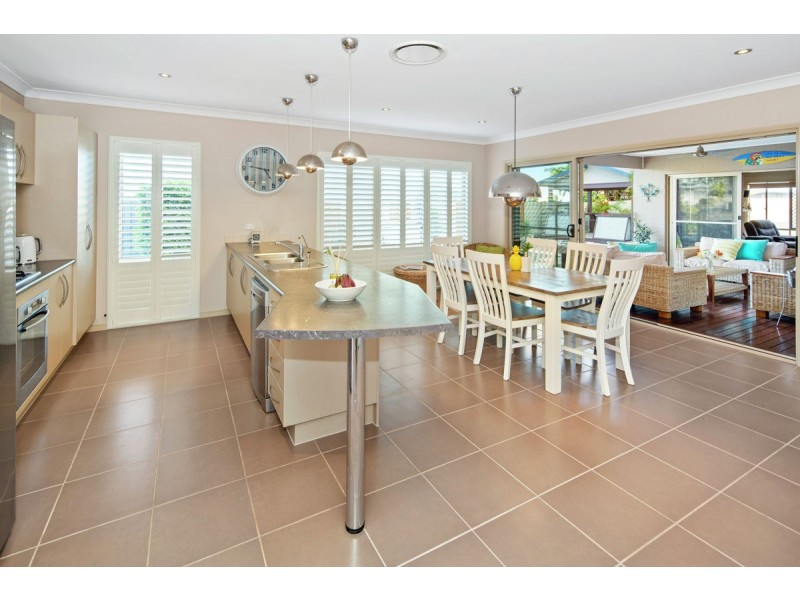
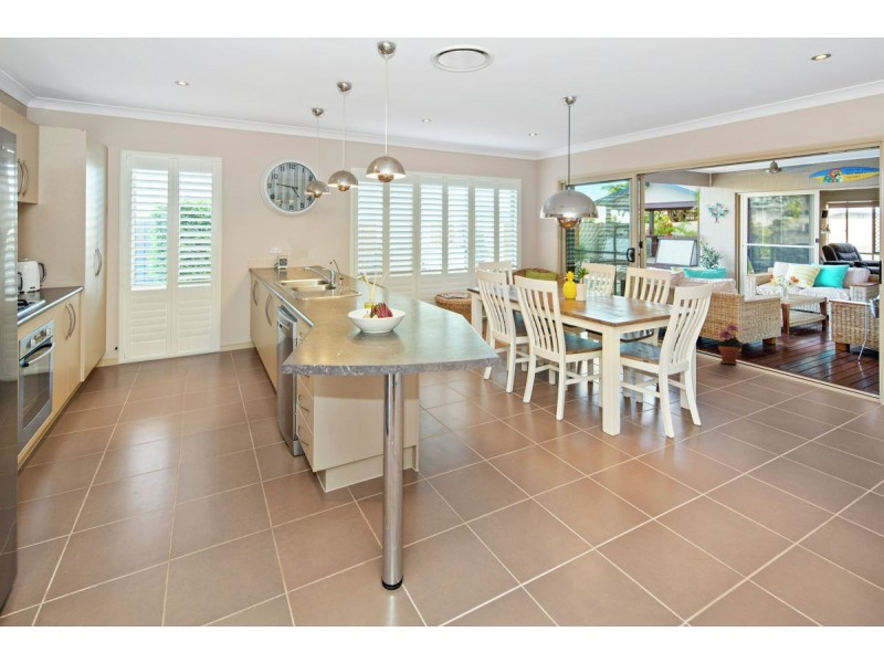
+ potted plant [714,324,745,366]
